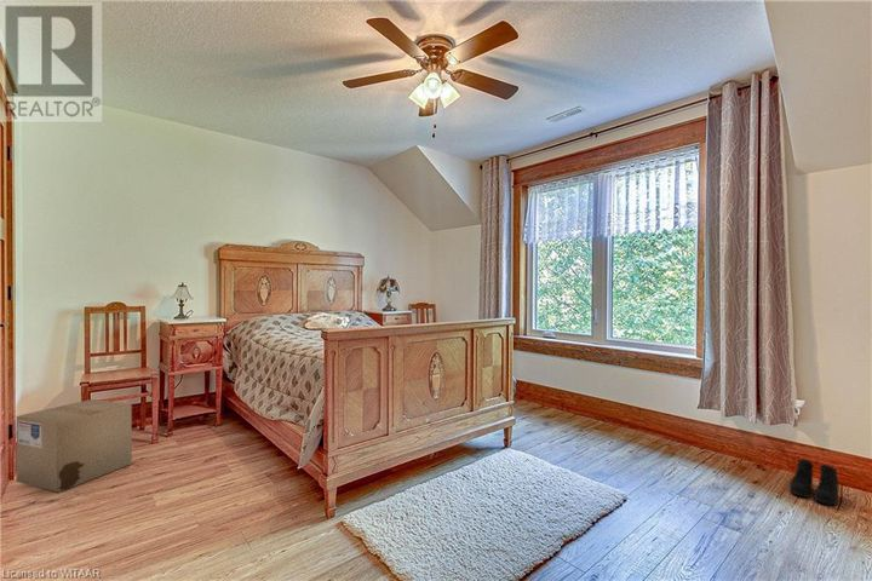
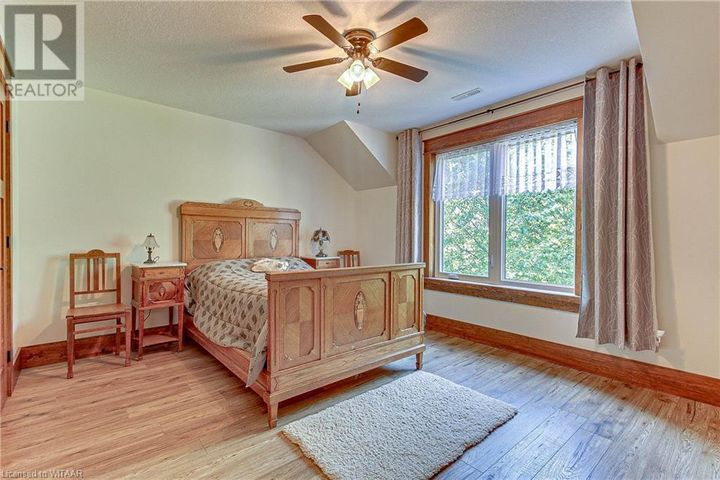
- boots [788,458,839,506]
- cardboard box [16,398,133,494]
